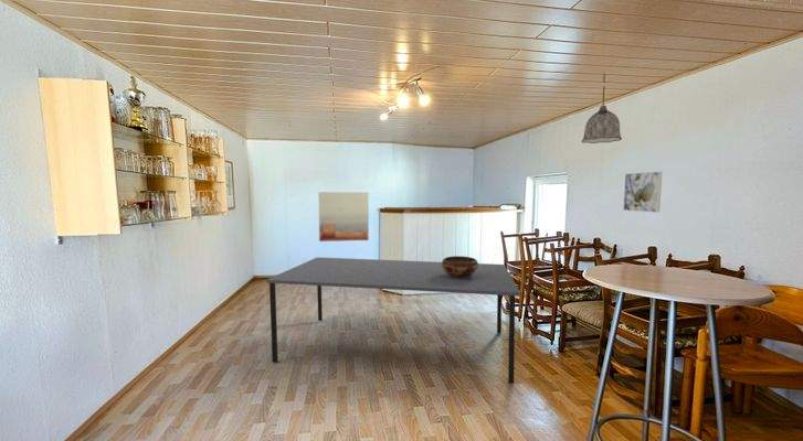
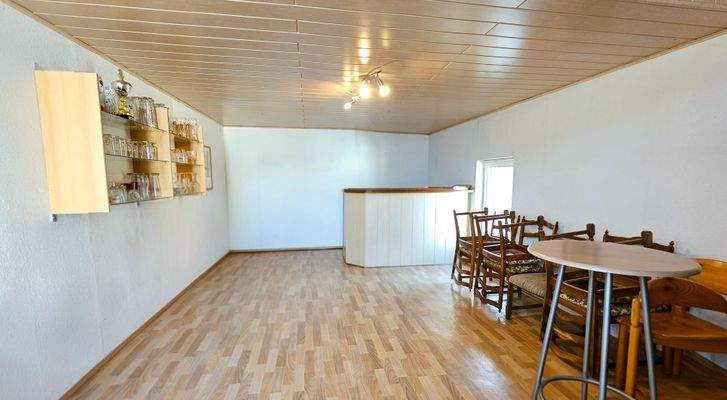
- wall art [317,191,370,243]
- pendant lamp [581,73,623,144]
- decorative bowl [441,255,479,278]
- dining table [265,256,521,385]
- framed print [622,171,663,213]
